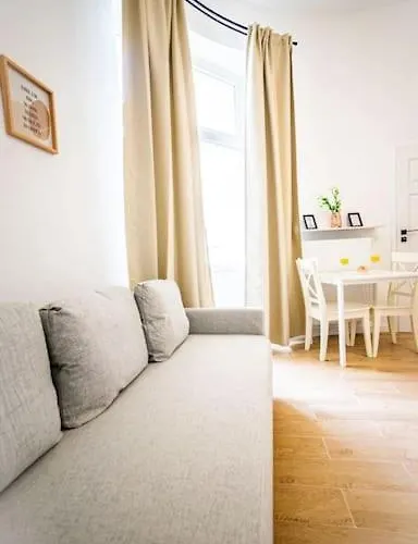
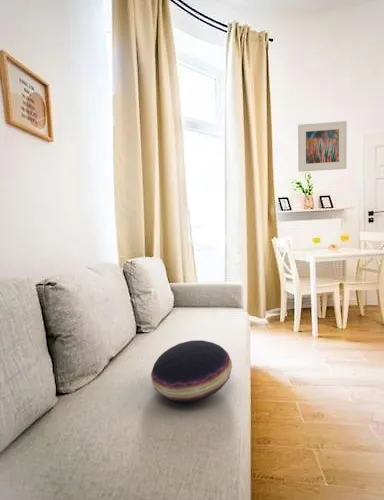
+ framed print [297,120,348,173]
+ cushion [150,339,233,403]
